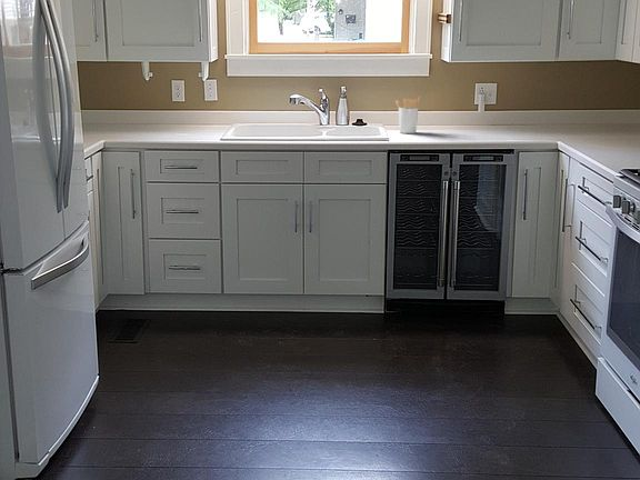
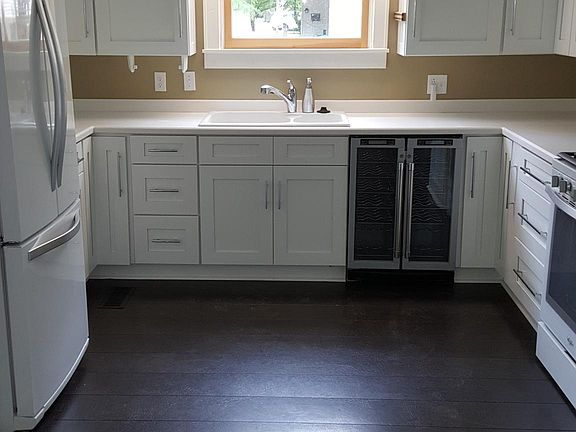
- utensil holder [394,96,421,134]
